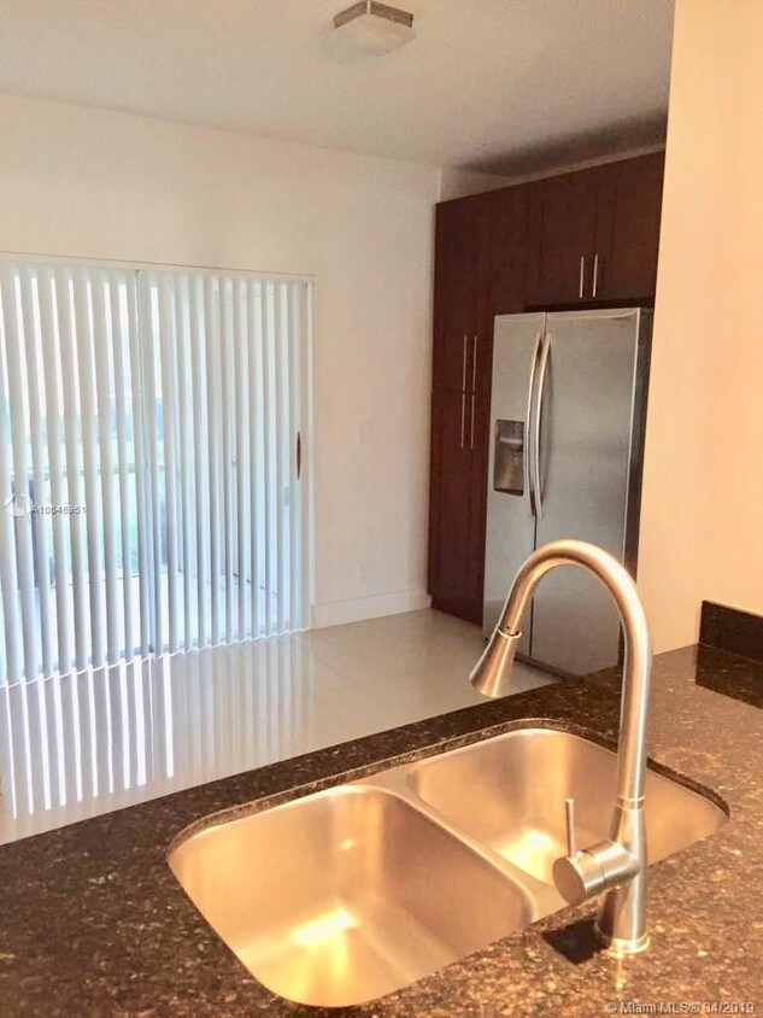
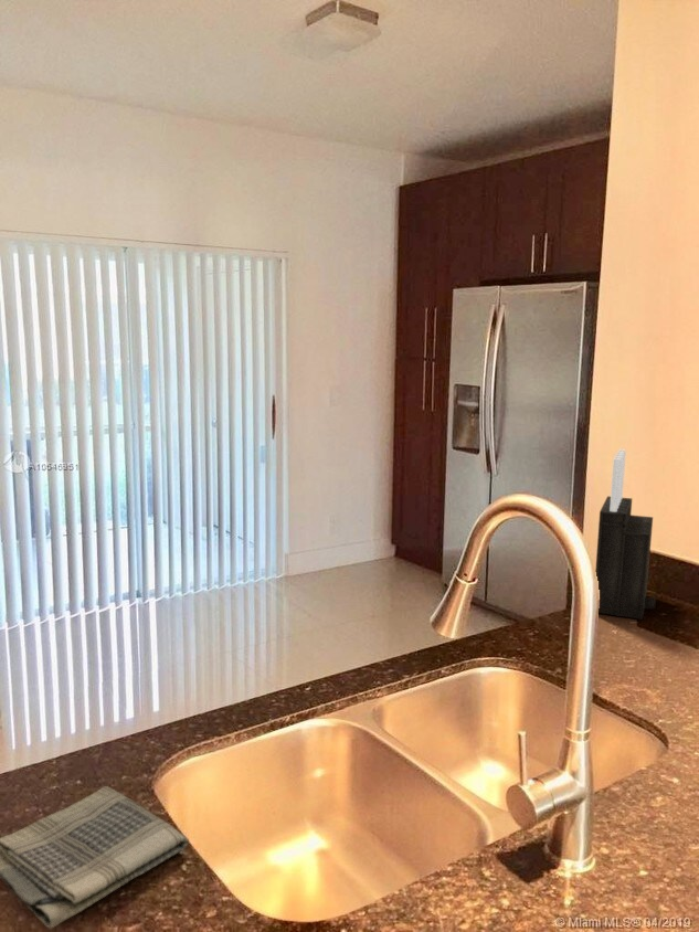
+ knife block [594,448,657,621]
+ dish towel [0,785,190,930]
